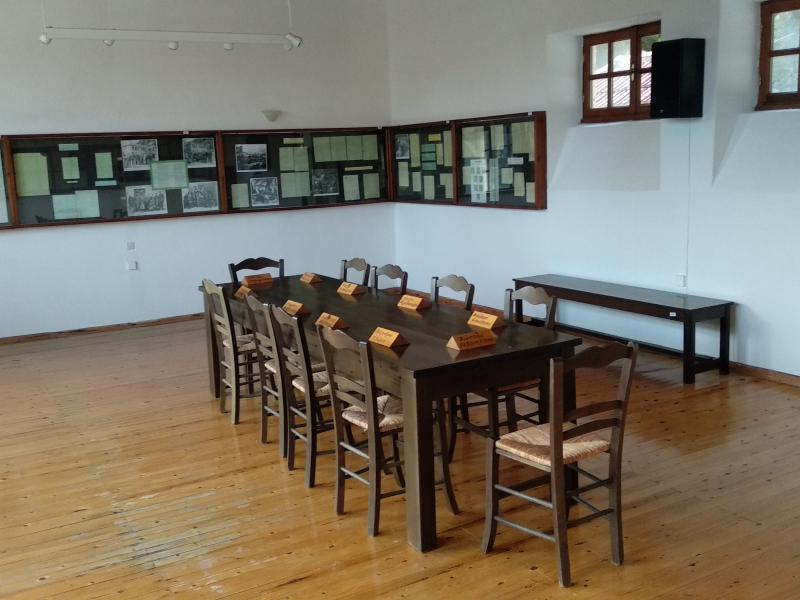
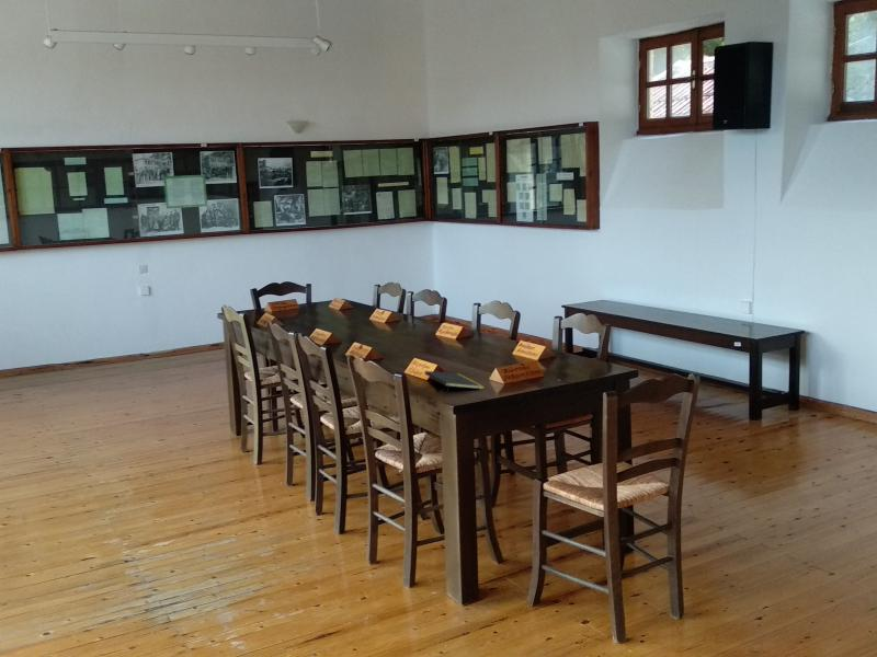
+ notepad [424,370,486,395]
